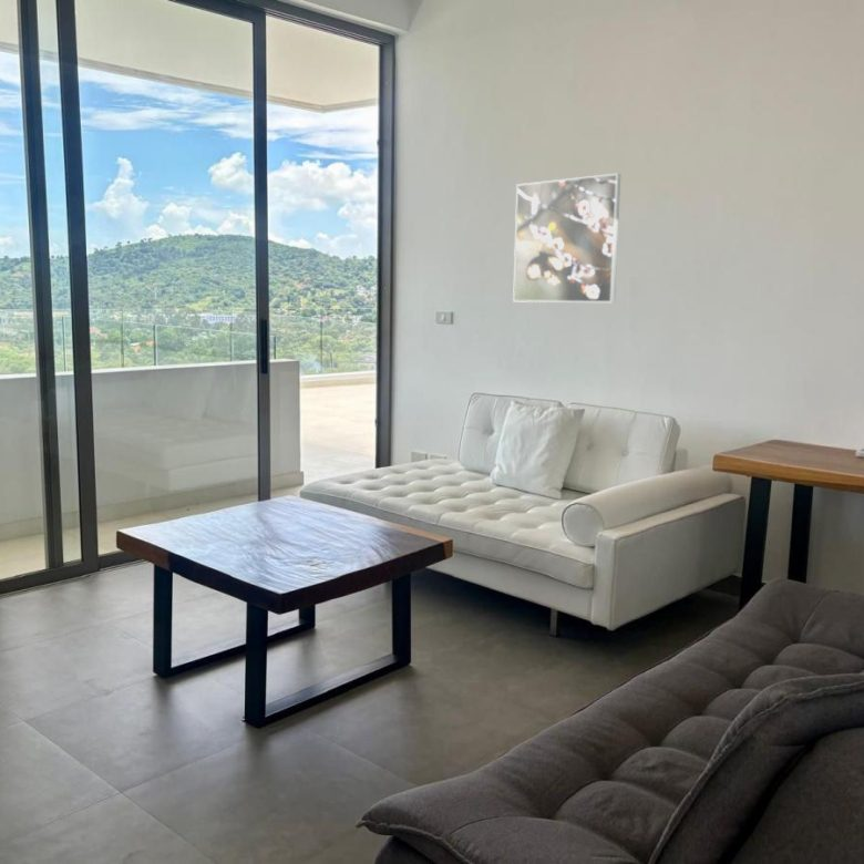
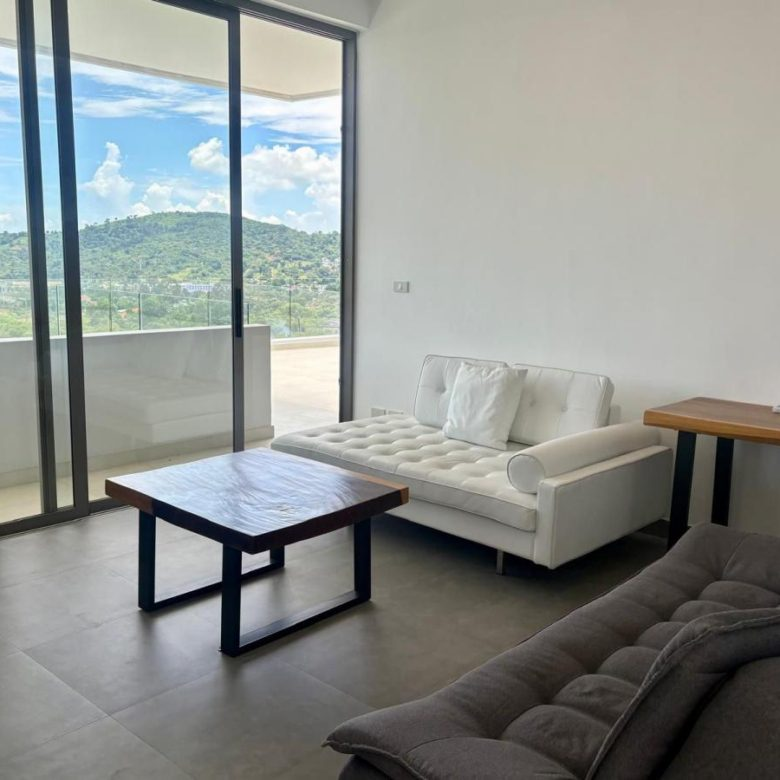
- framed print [512,173,621,304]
